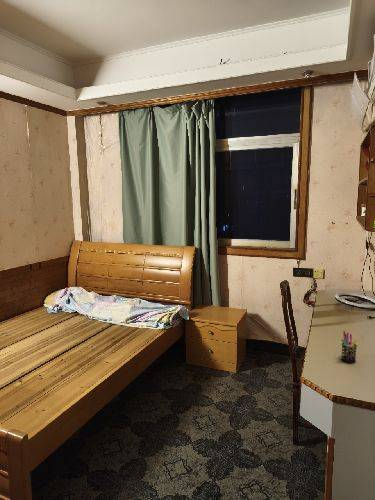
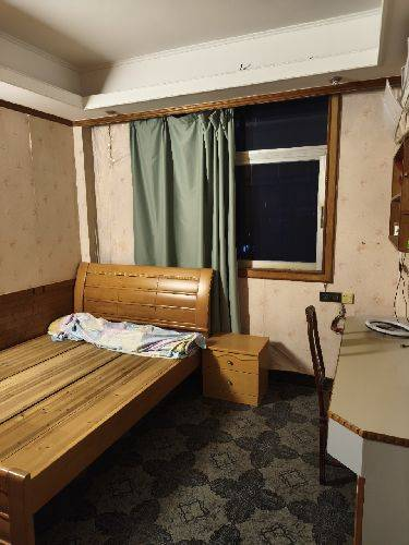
- pen holder [340,330,358,364]
